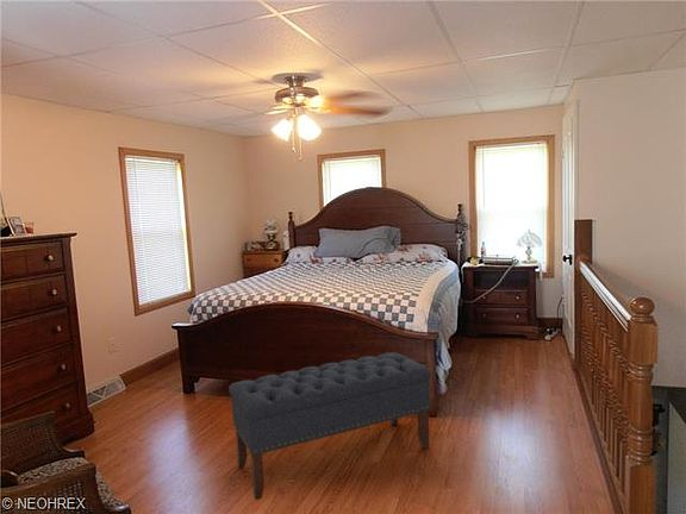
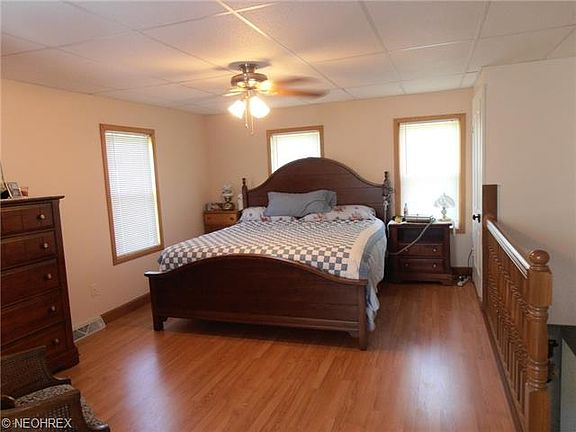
- bench [227,351,432,501]
